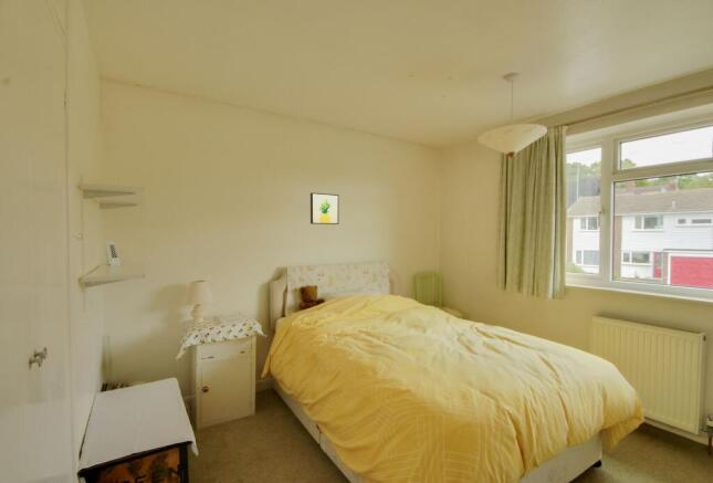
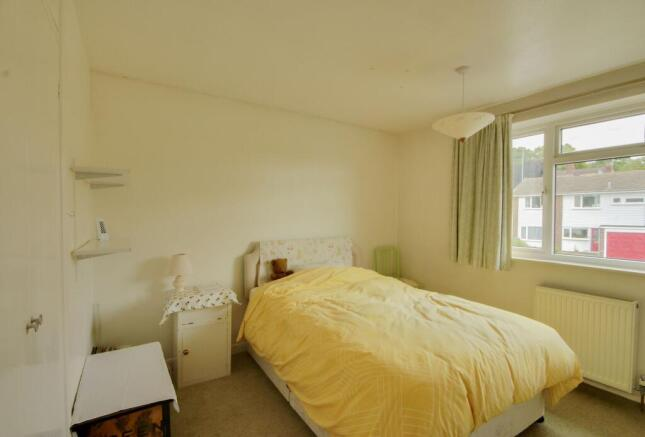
- wall art [310,191,339,225]
